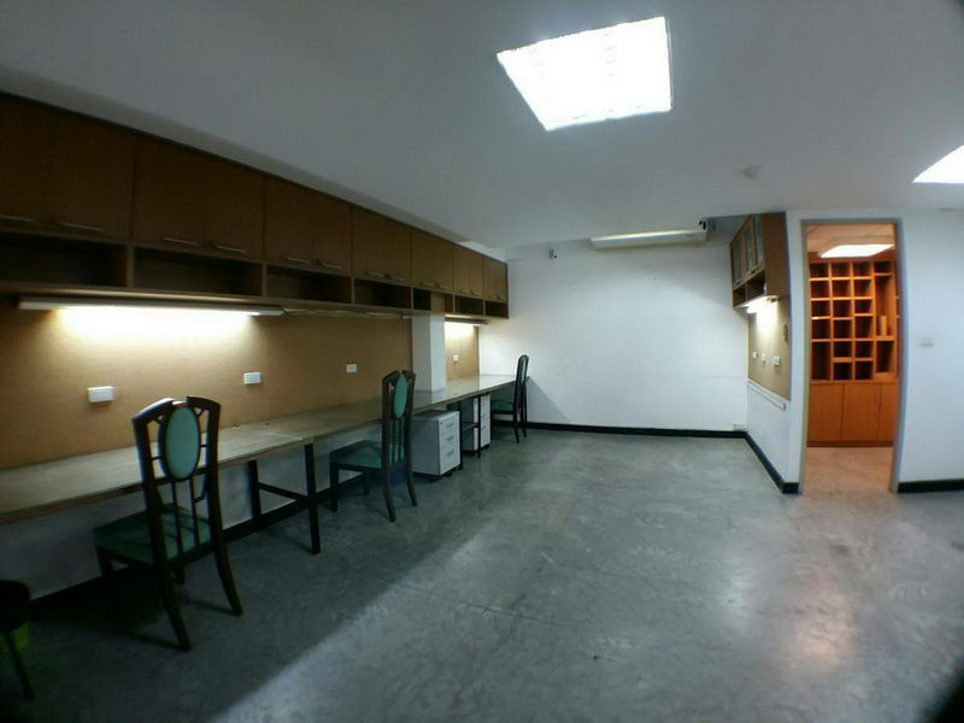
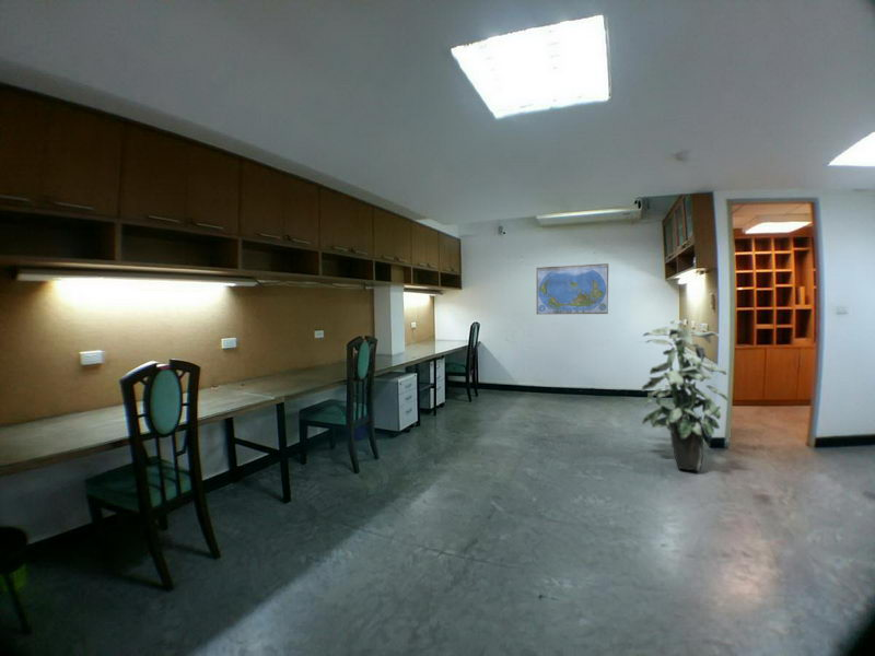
+ world map [535,262,609,316]
+ indoor plant [641,319,730,472]
